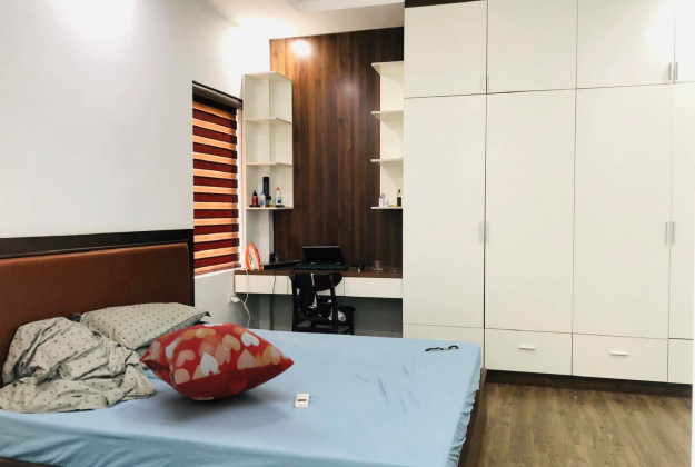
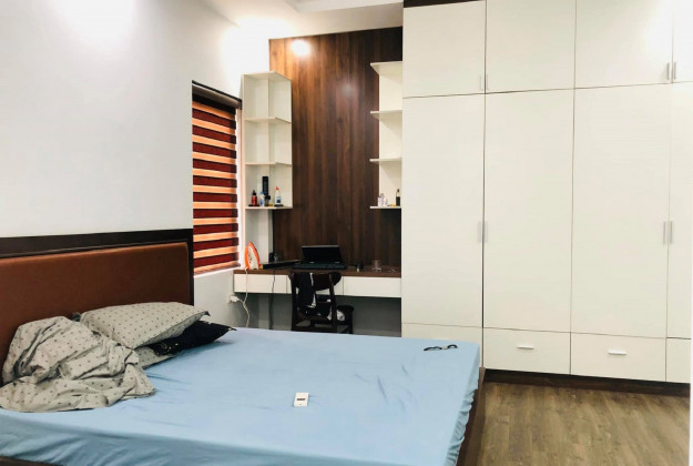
- decorative pillow [138,321,295,401]
